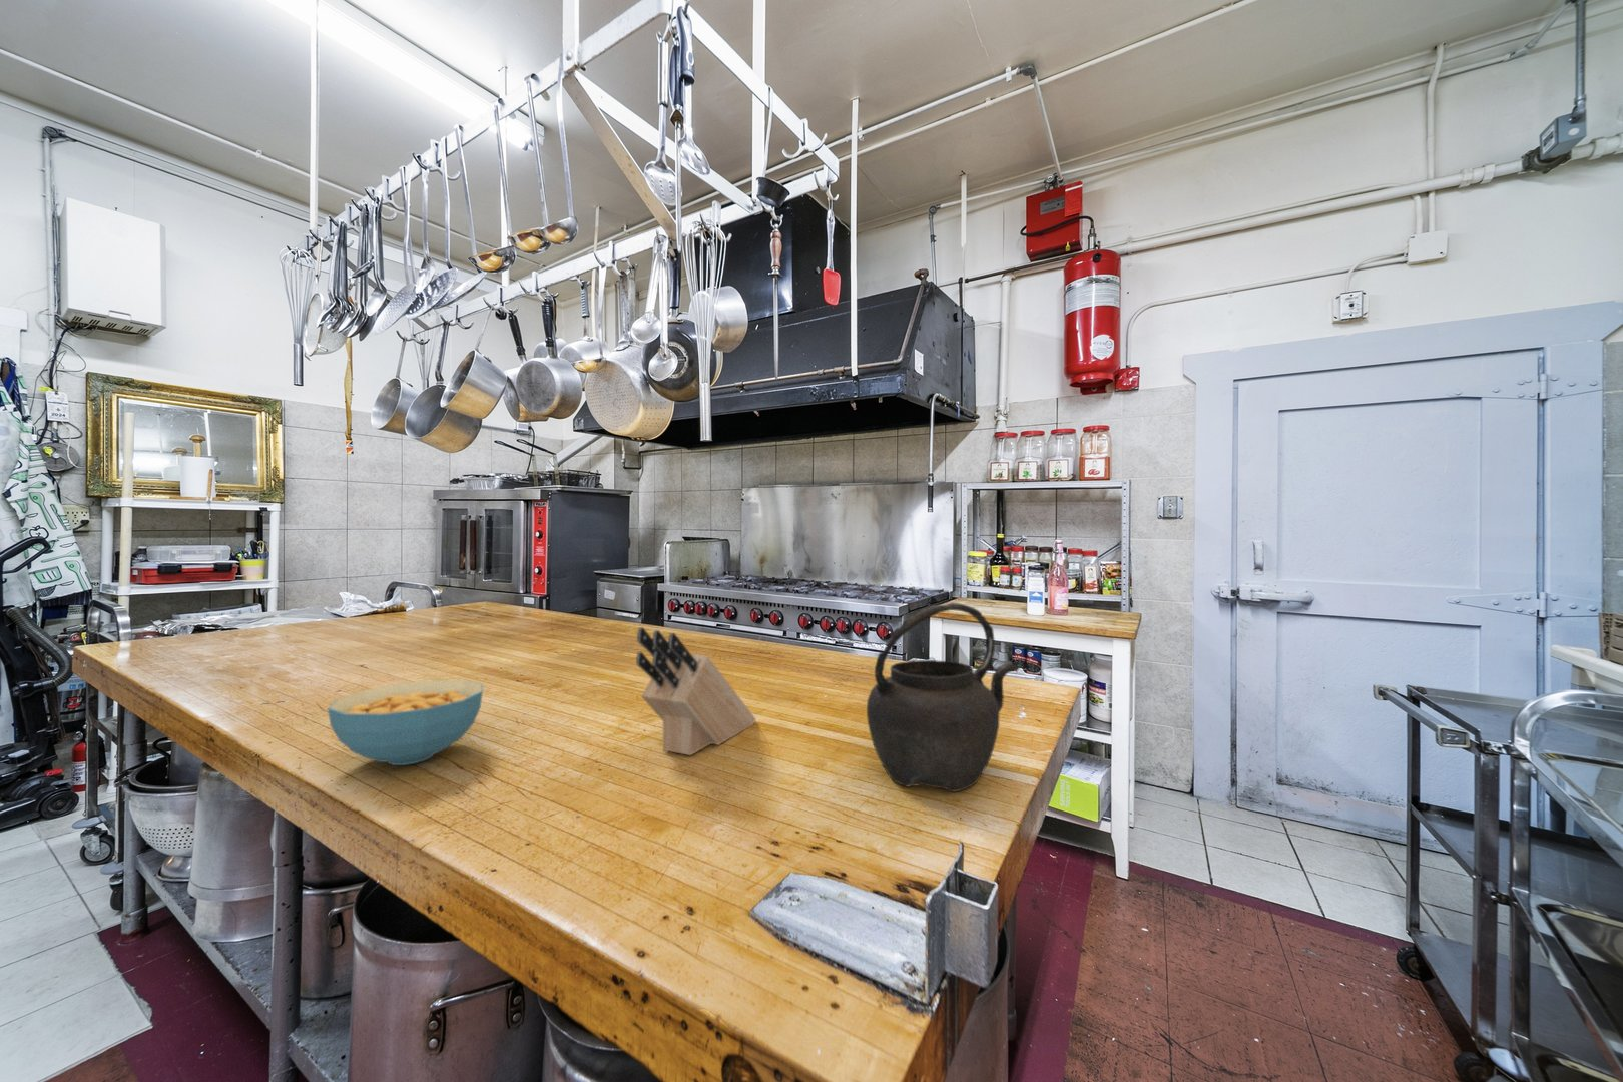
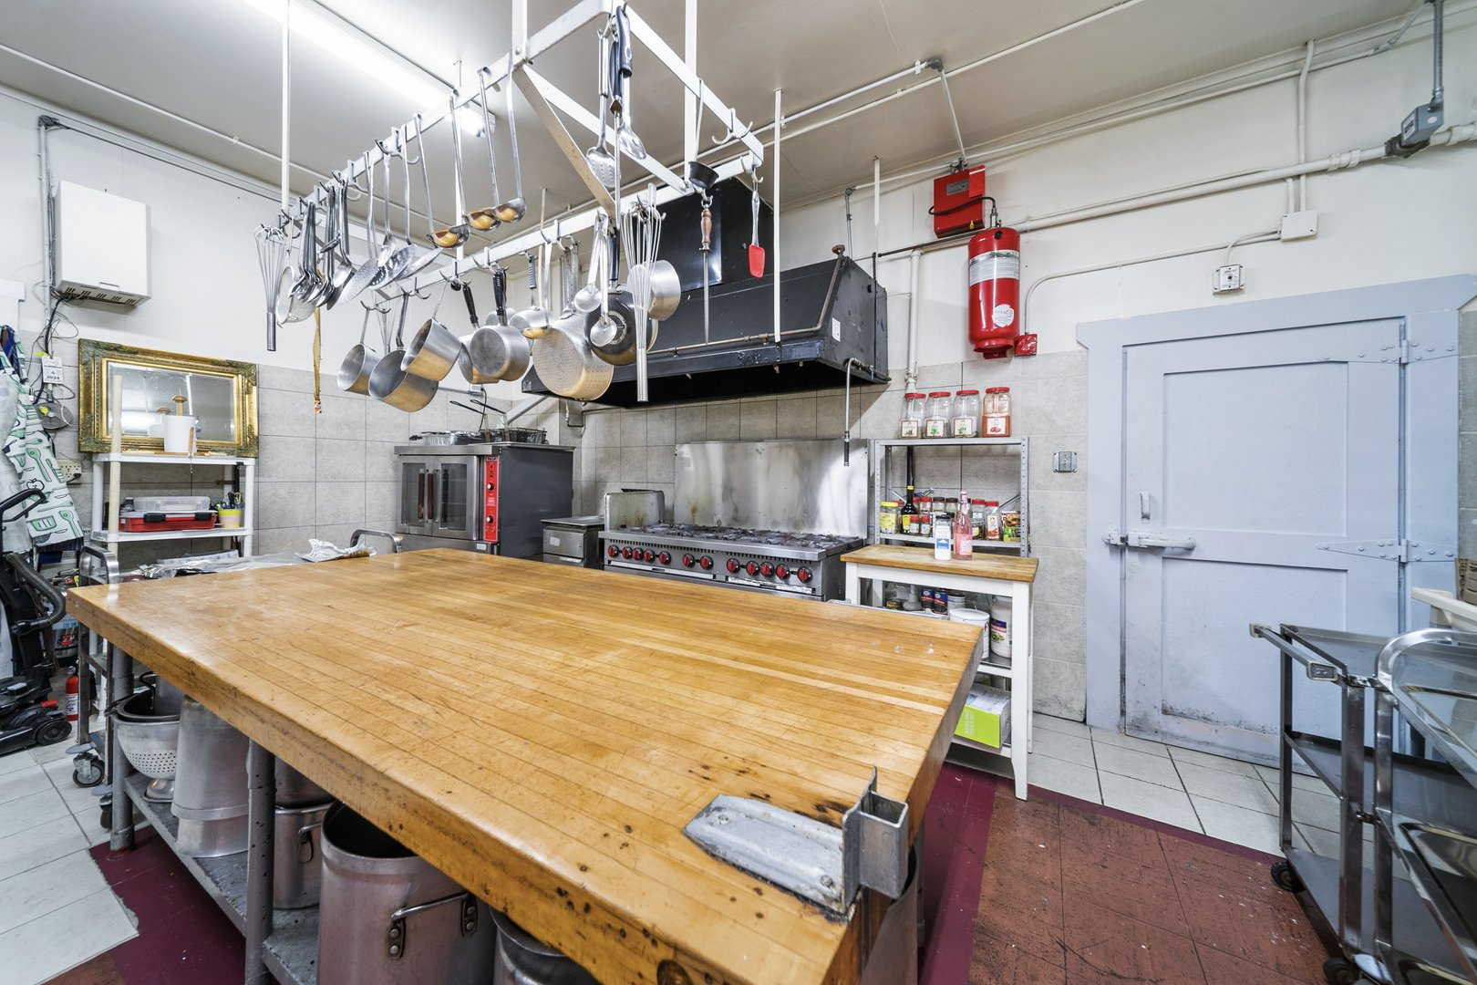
- cereal bowl [326,679,484,767]
- kettle [866,603,1020,793]
- knife block [635,627,757,756]
